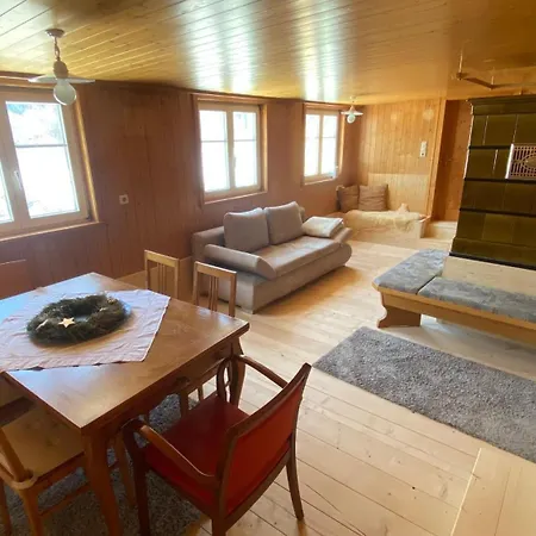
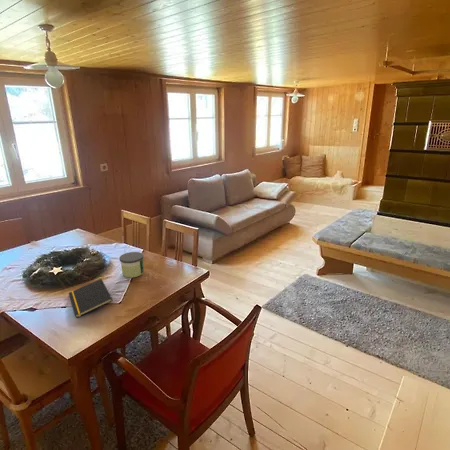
+ candle [118,251,145,279]
+ notepad [68,278,114,319]
